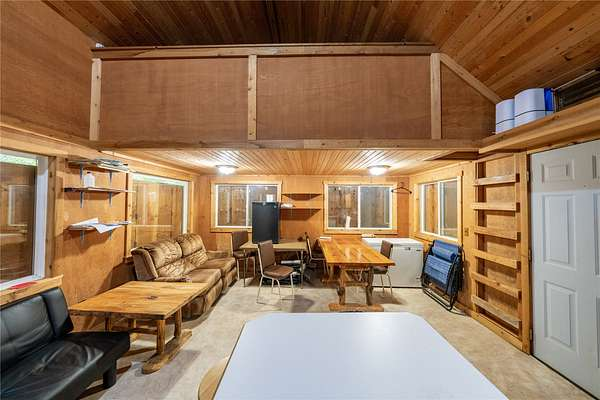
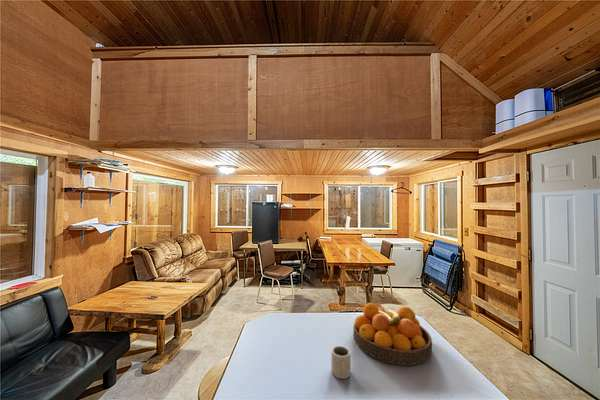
+ cup [330,345,351,380]
+ fruit bowl [352,302,433,366]
